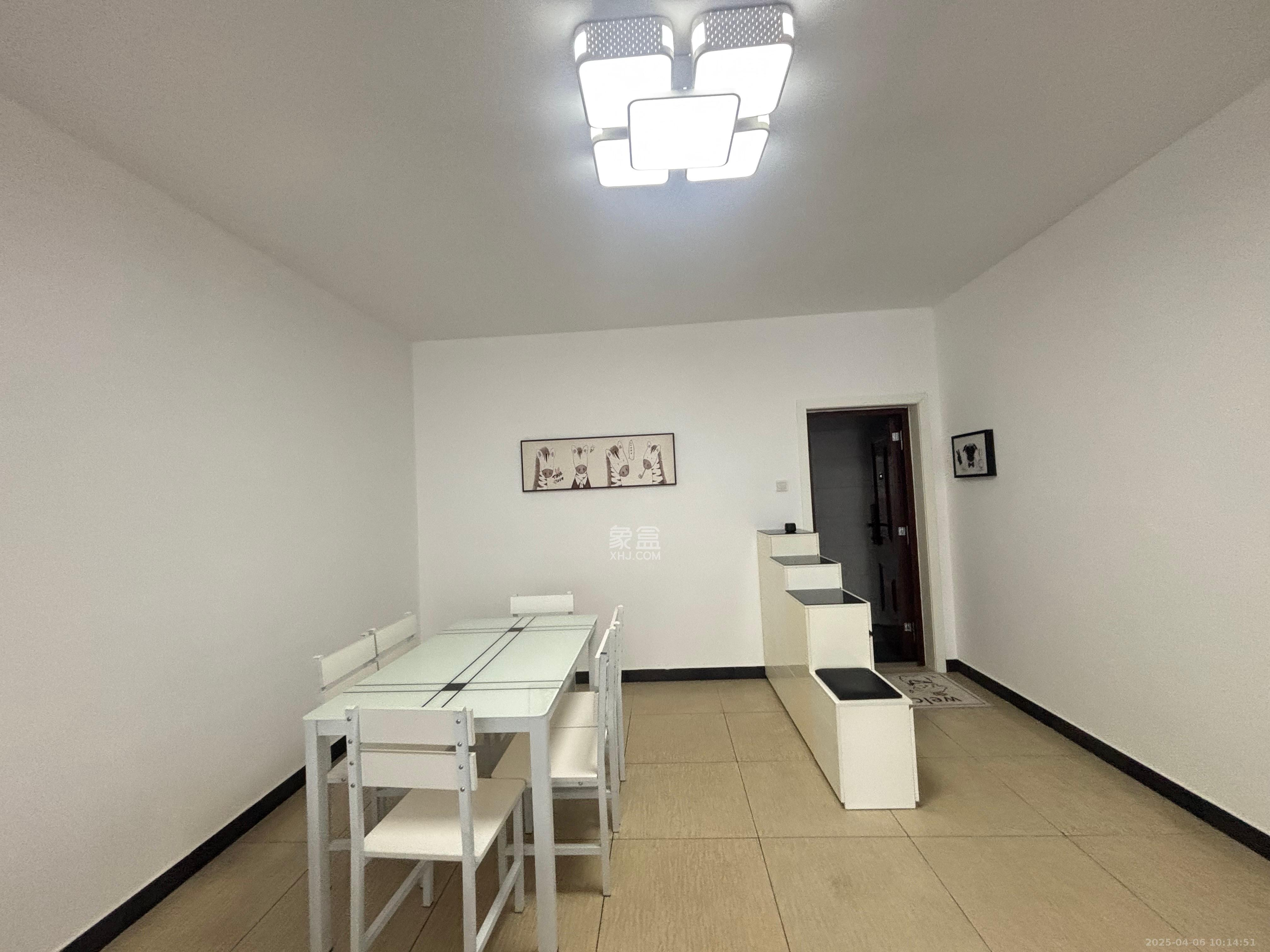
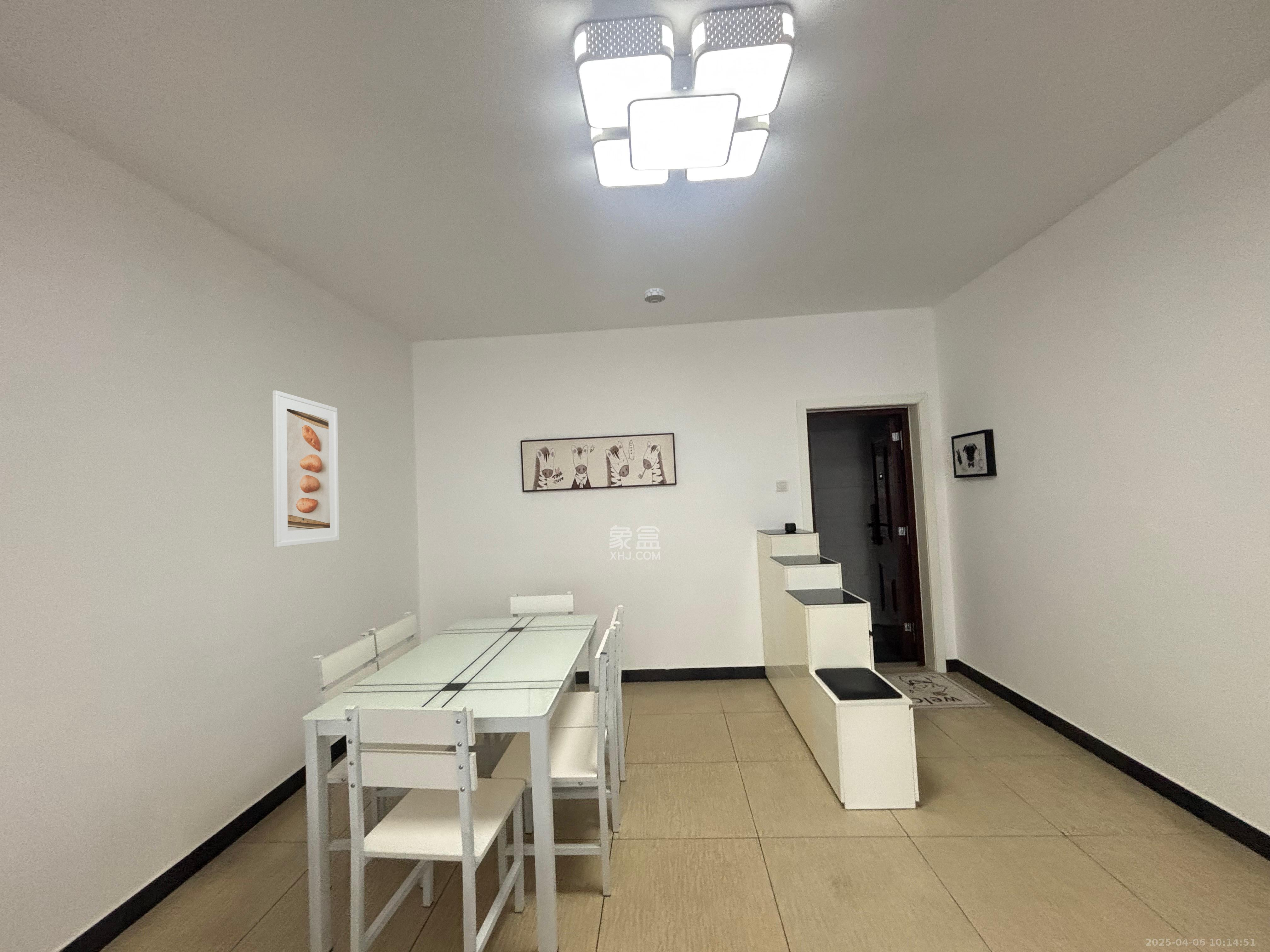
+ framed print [272,390,340,547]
+ smoke detector [644,287,666,303]
